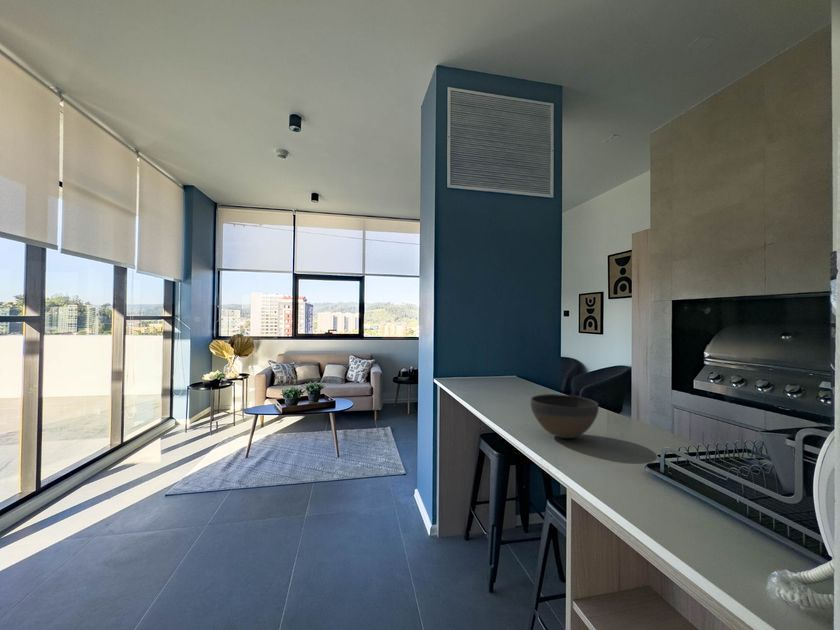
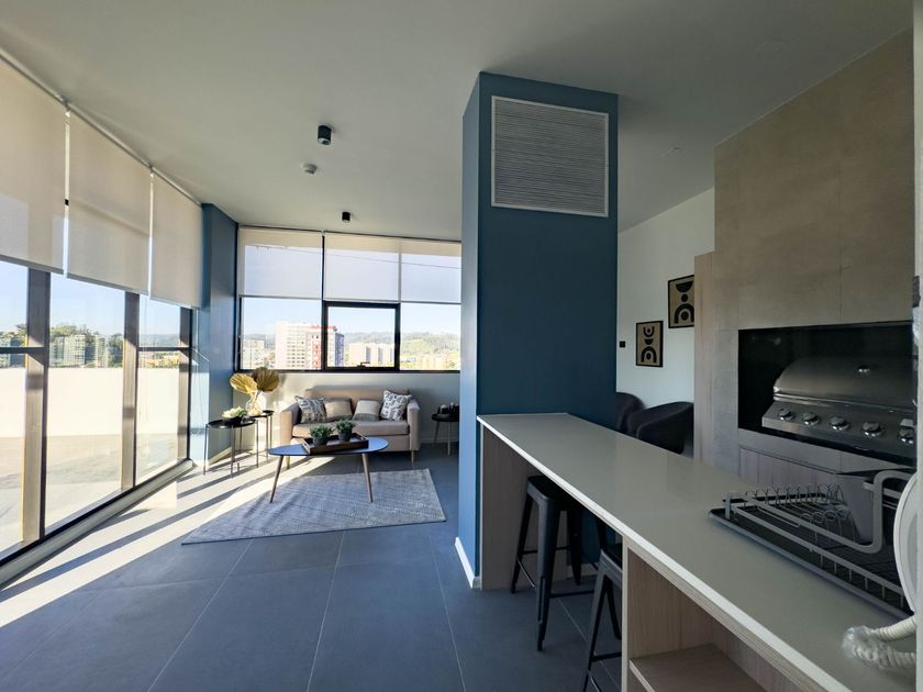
- bowl [530,393,600,439]
